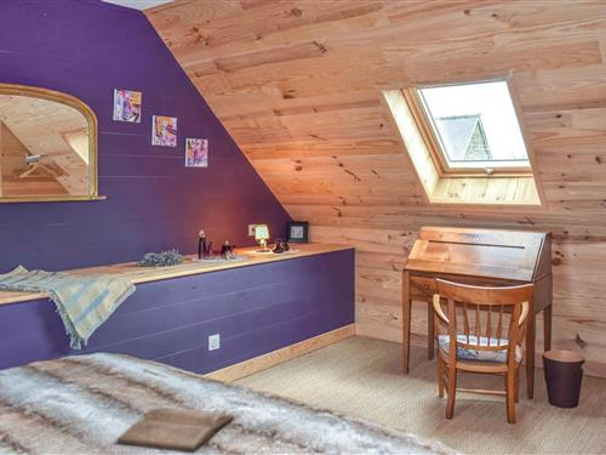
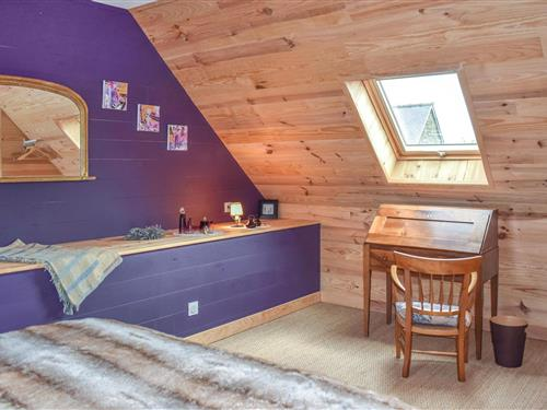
- diary [114,406,236,454]
